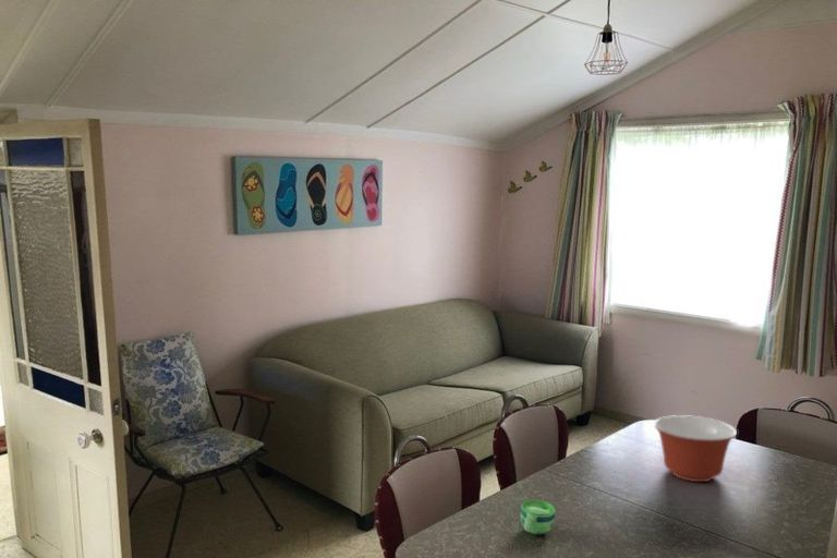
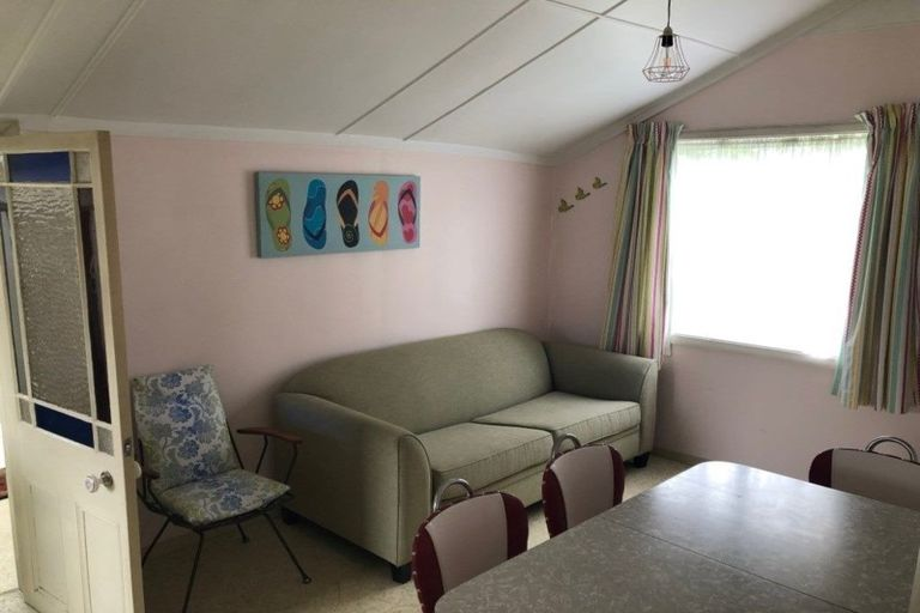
- mixing bowl [653,414,738,483]
- cup [520,498,557,535]
